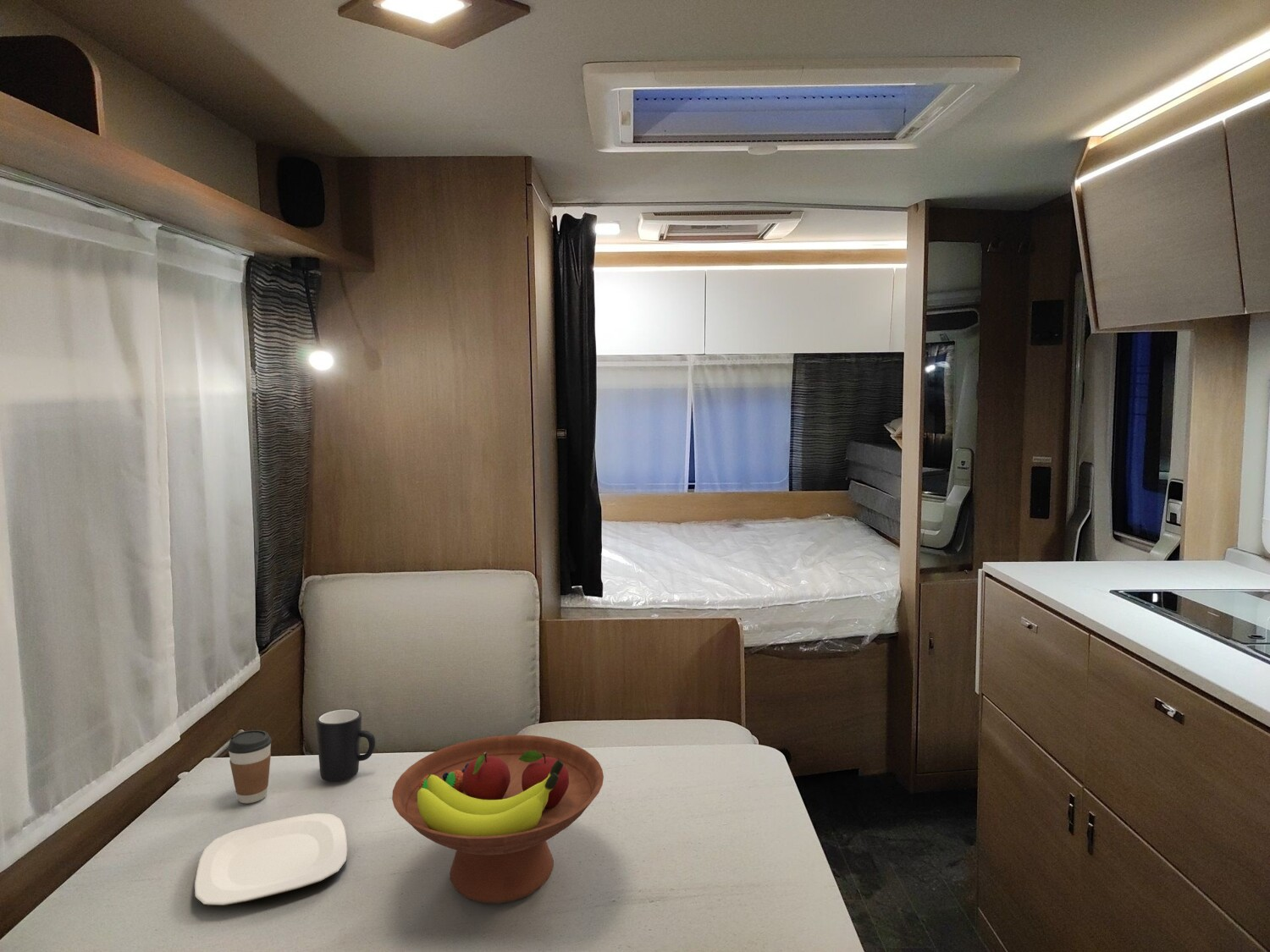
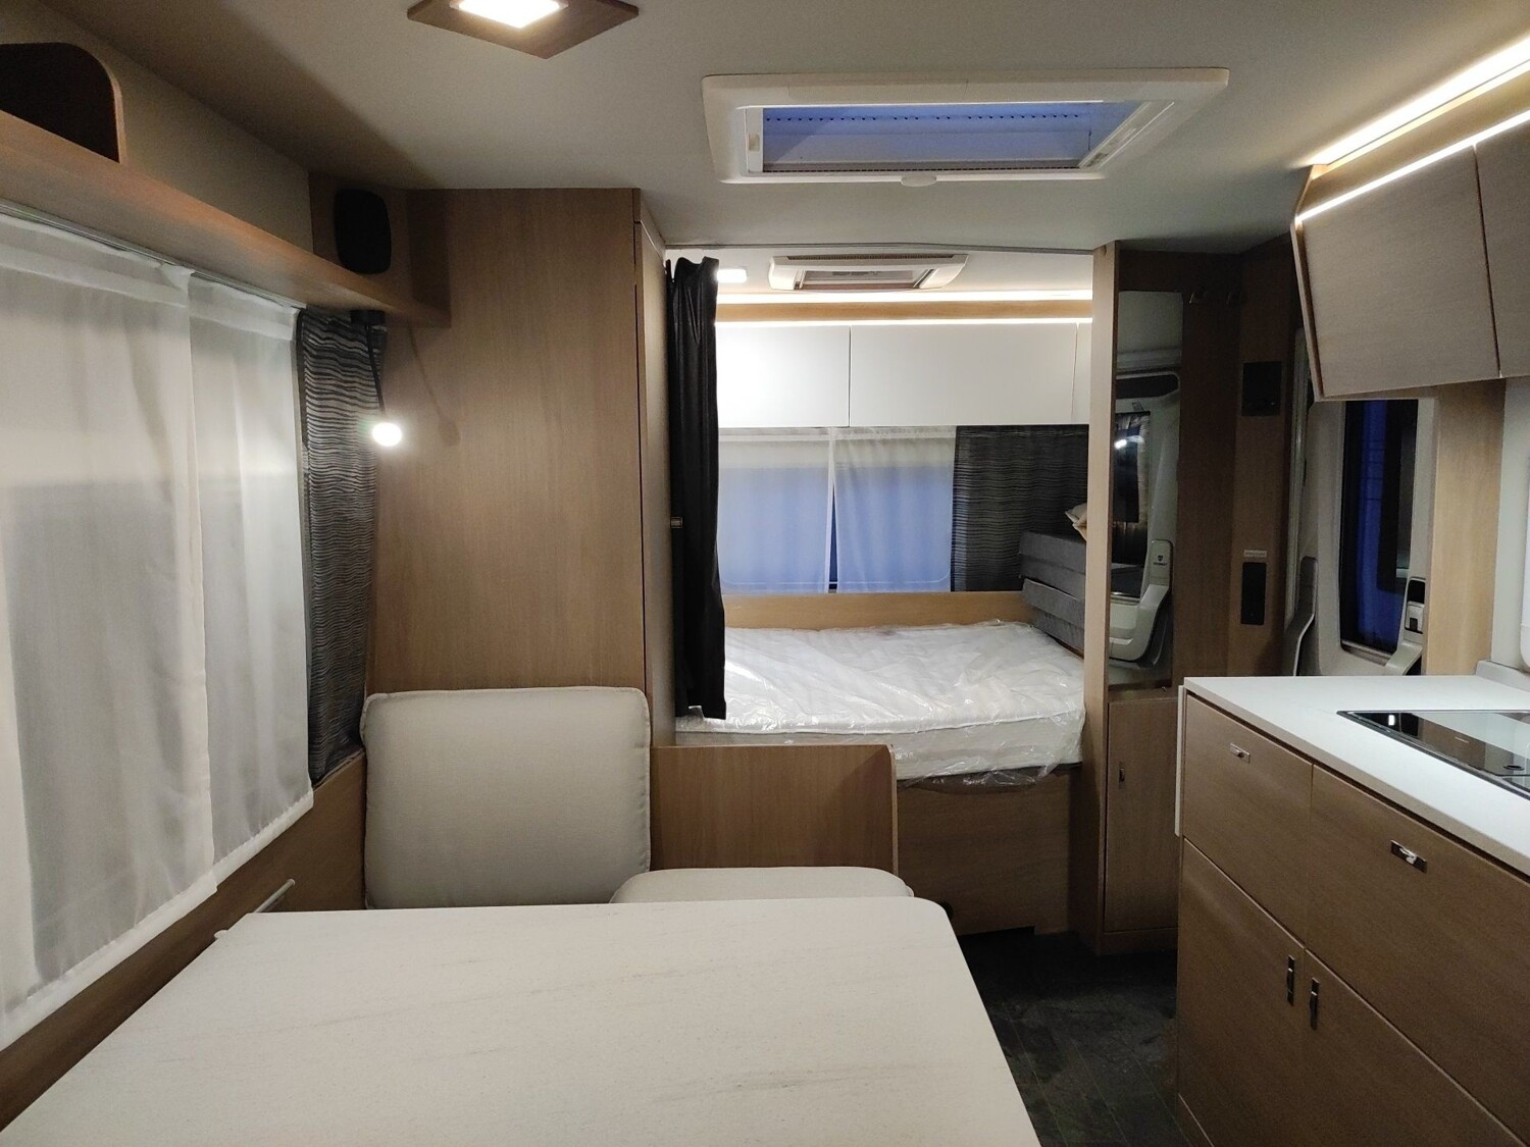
- mug [315,708,376,783]
- plate [194,812,348,906]
- coffee cup [227,729,273,804]
- fruit bowl [391,735,605,905]
